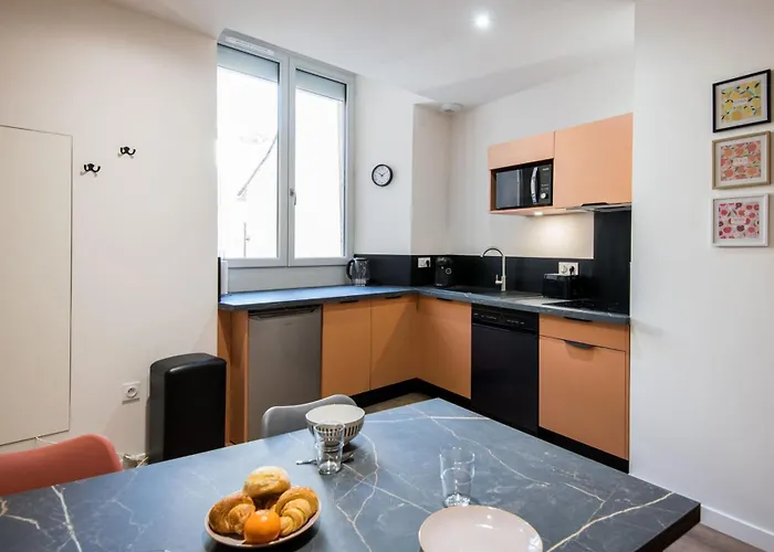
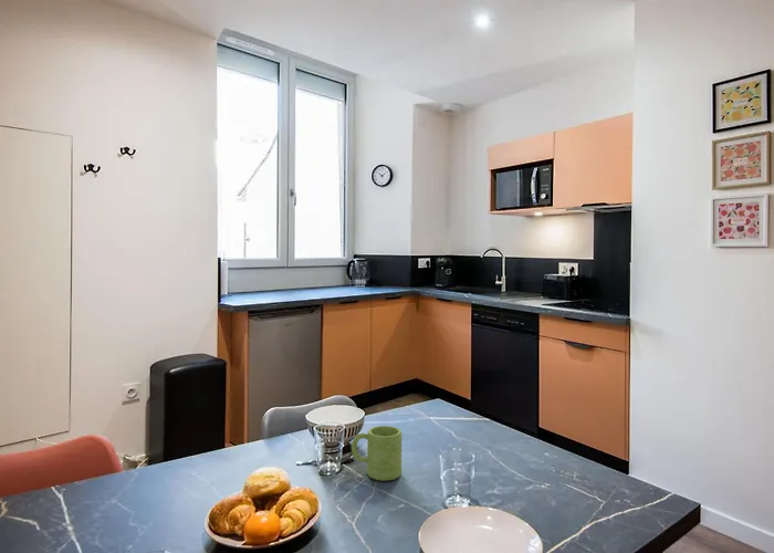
+ mug [351,425,402,482]
